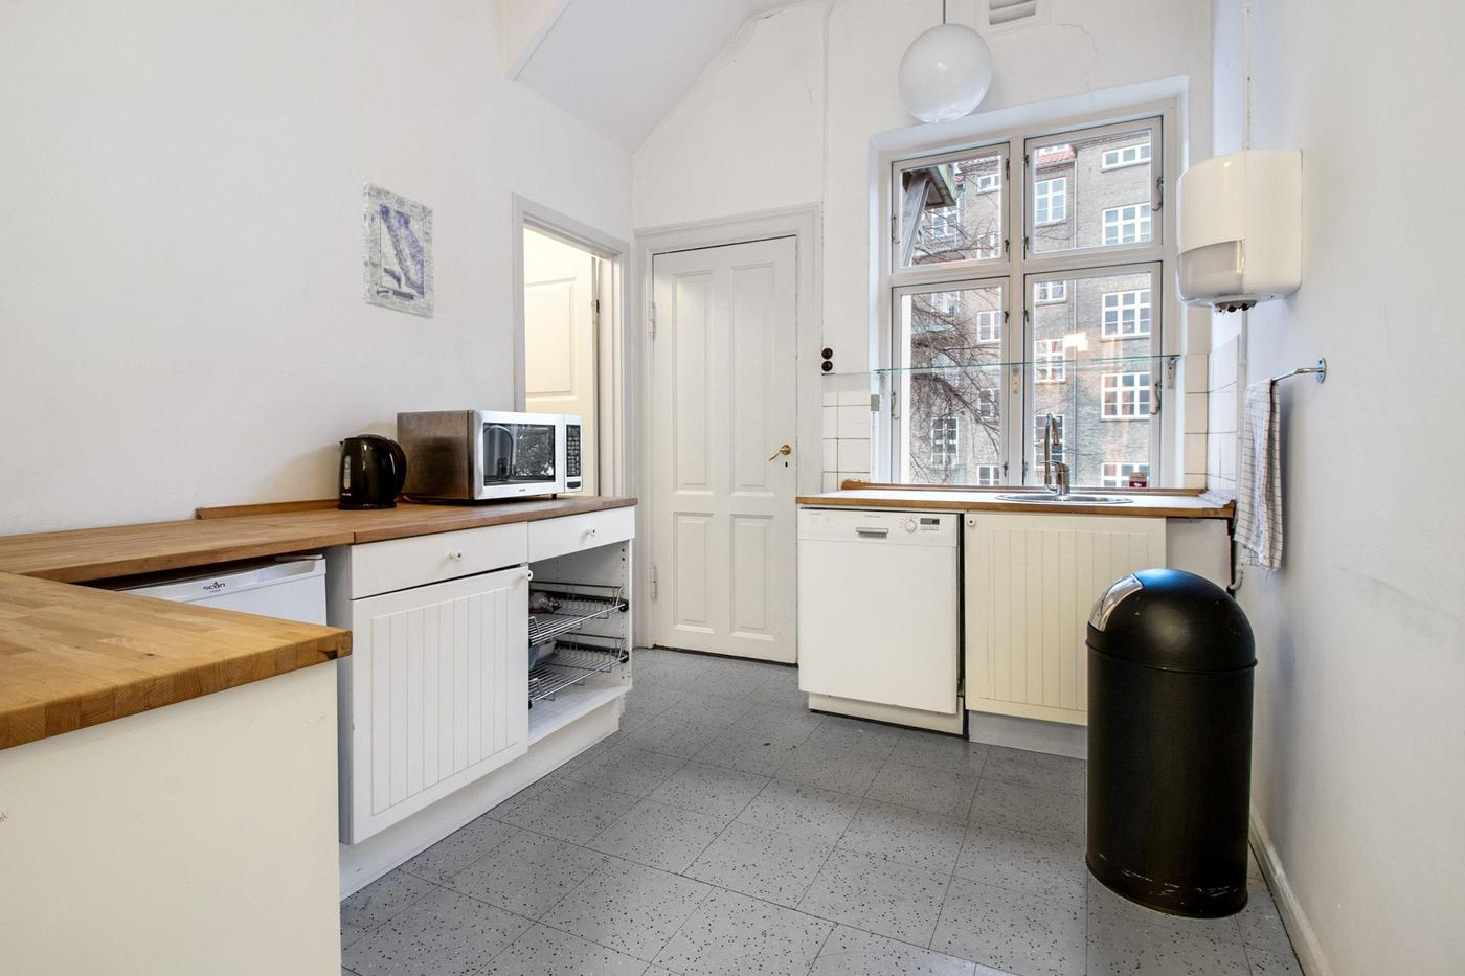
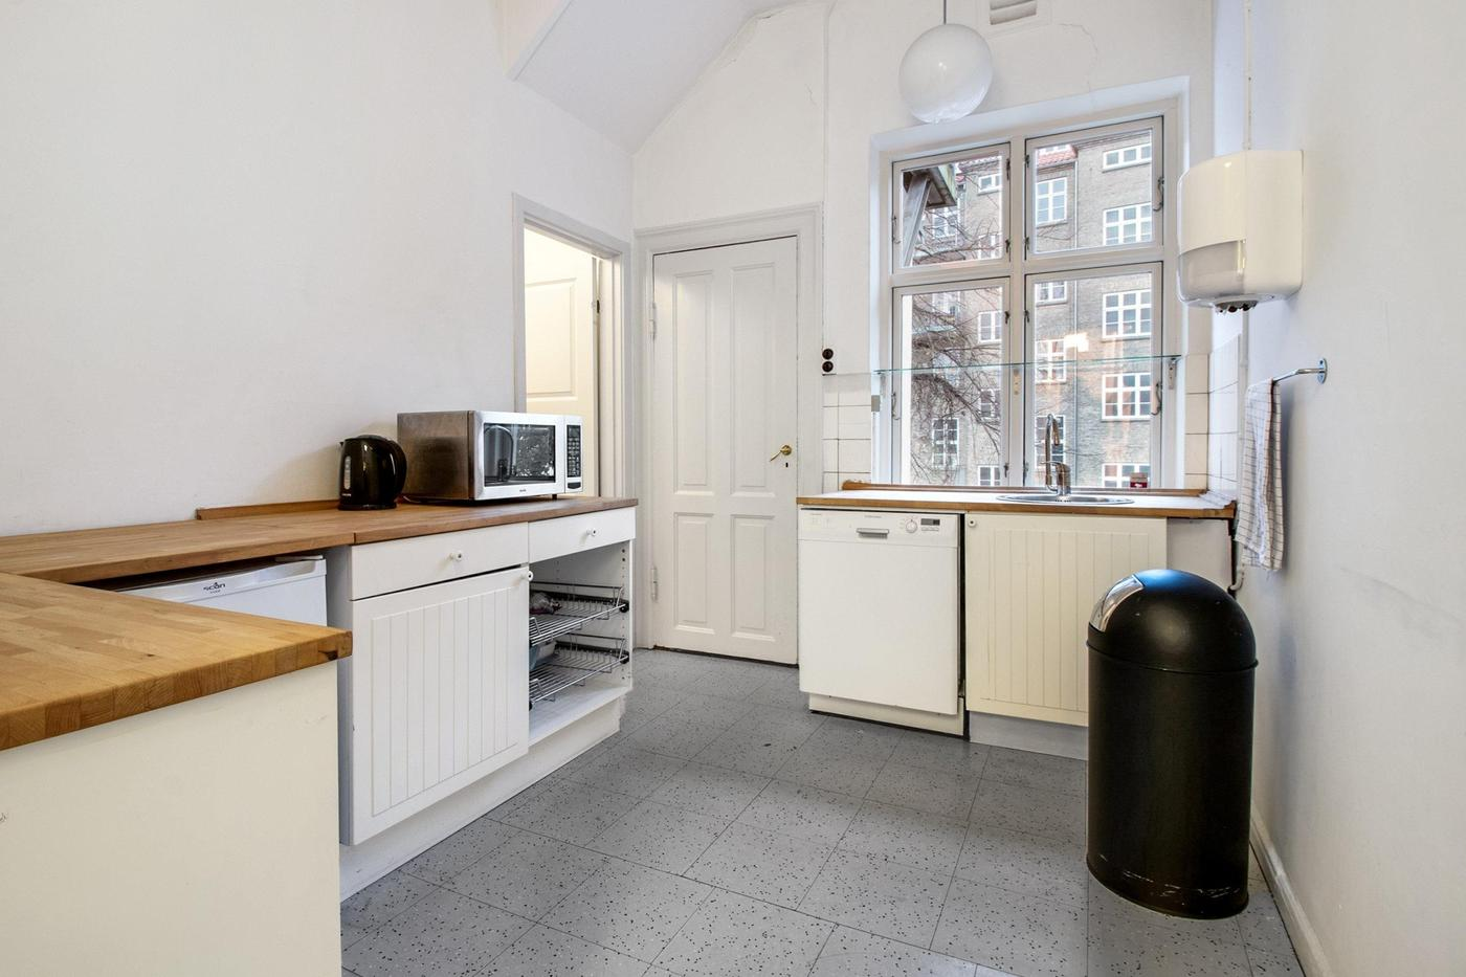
- wall art [362,181,436,320]
